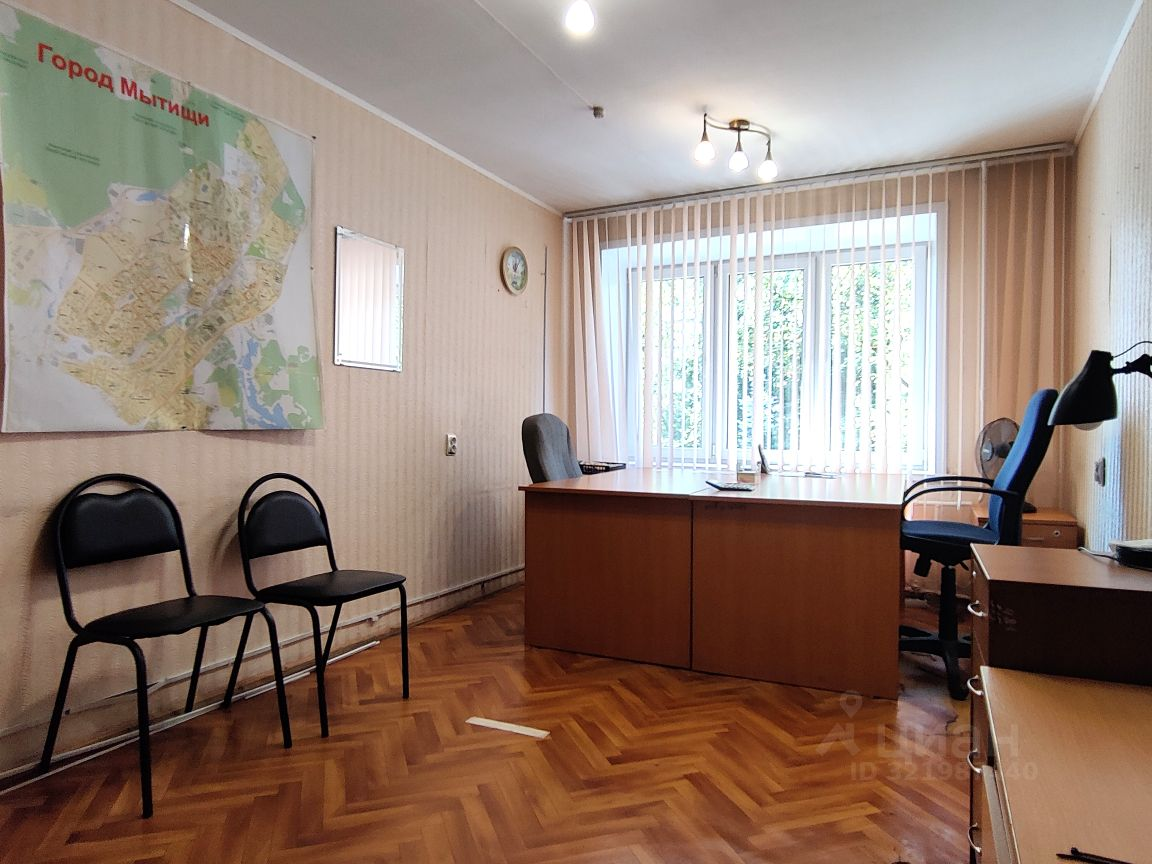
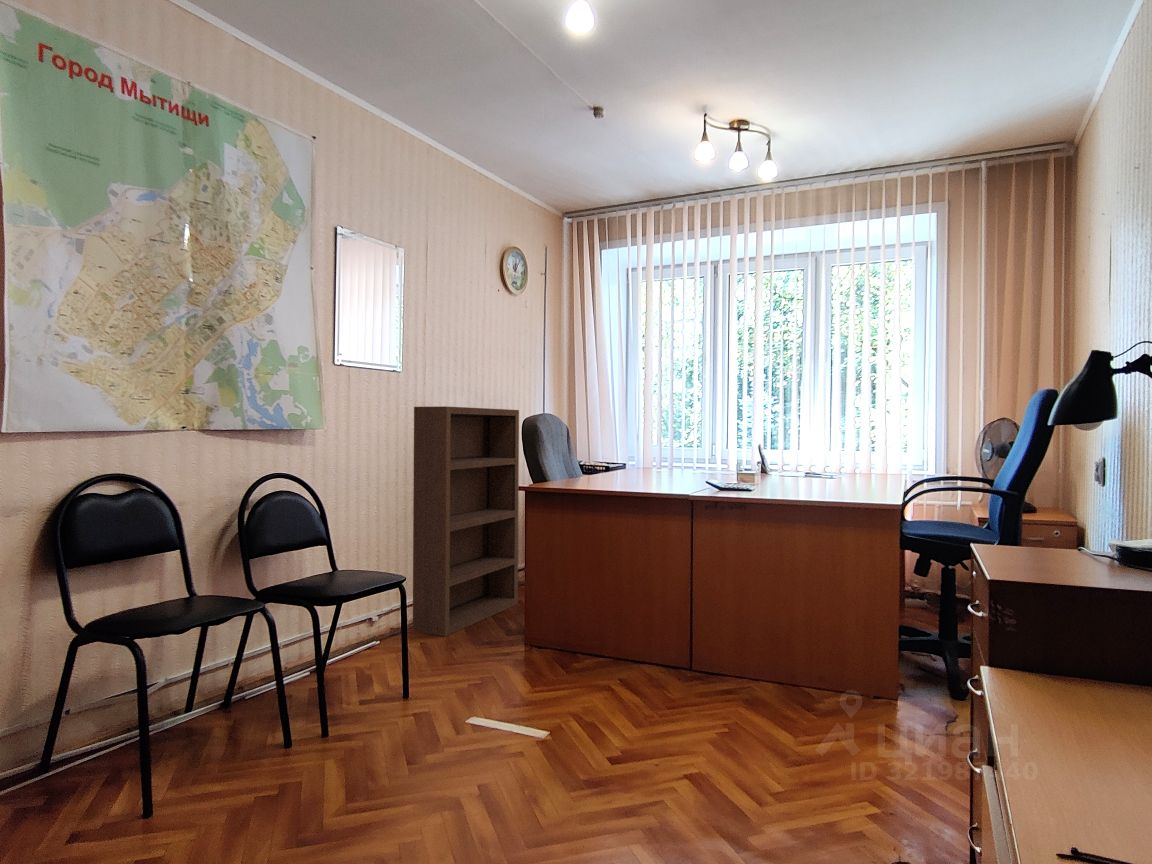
+ bookcase [412,405,520,637]
